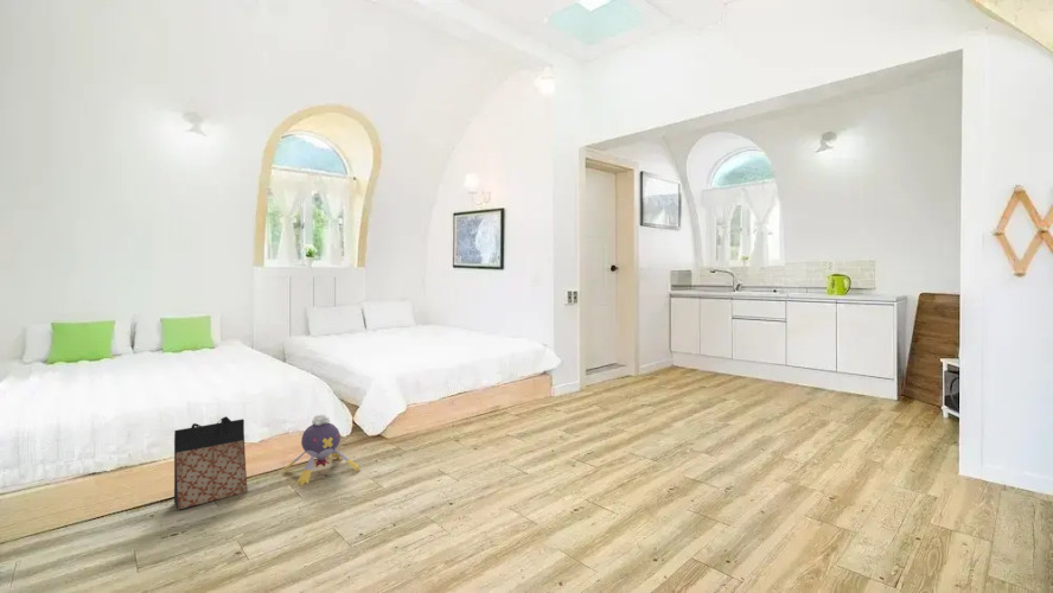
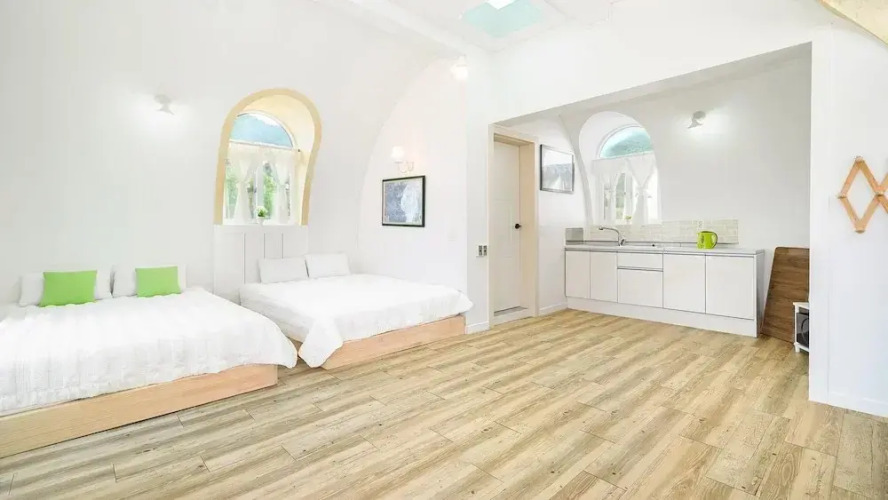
- bag [173,415,249,511]
- plush toy [282,413,360,486]
